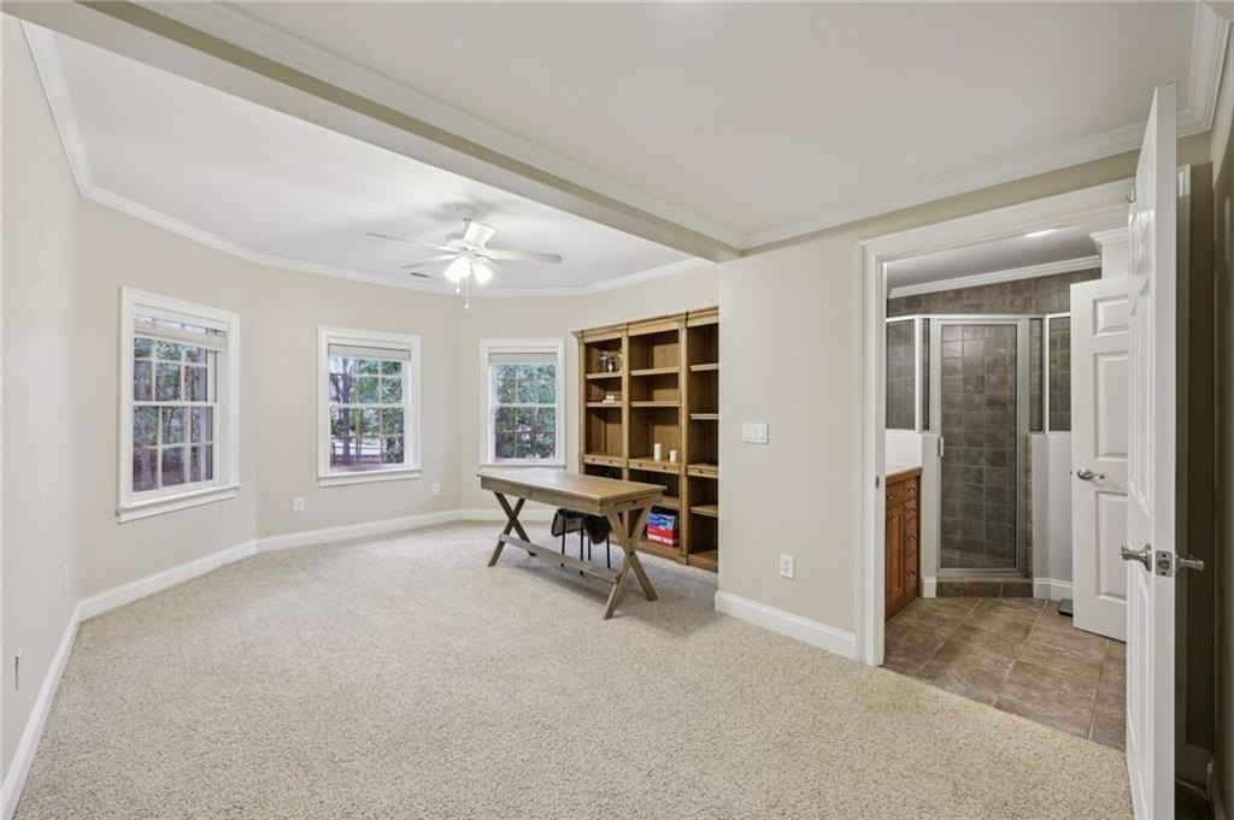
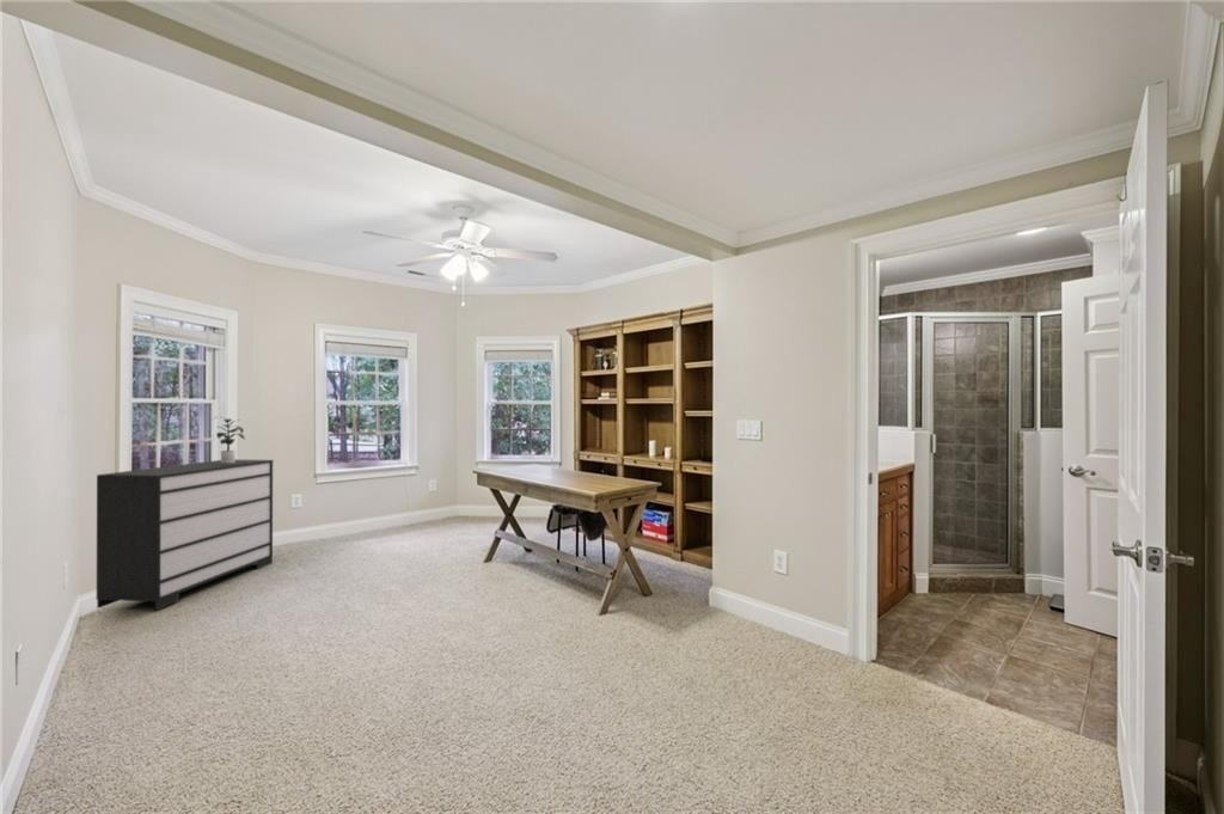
+ dresser [96,458,275,611]
+ potted plant [212,416,246,464]
